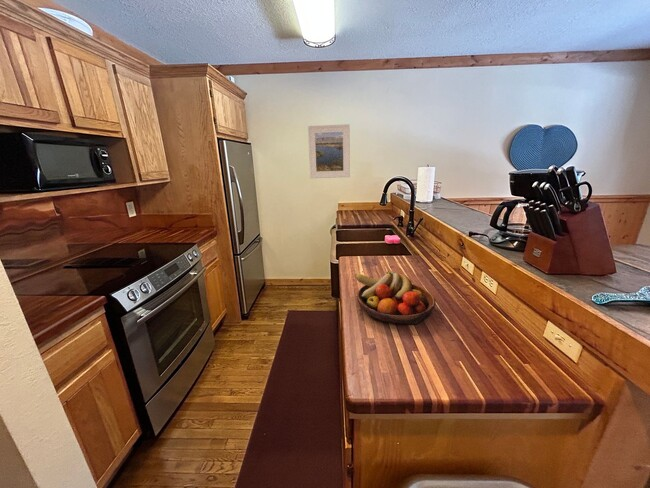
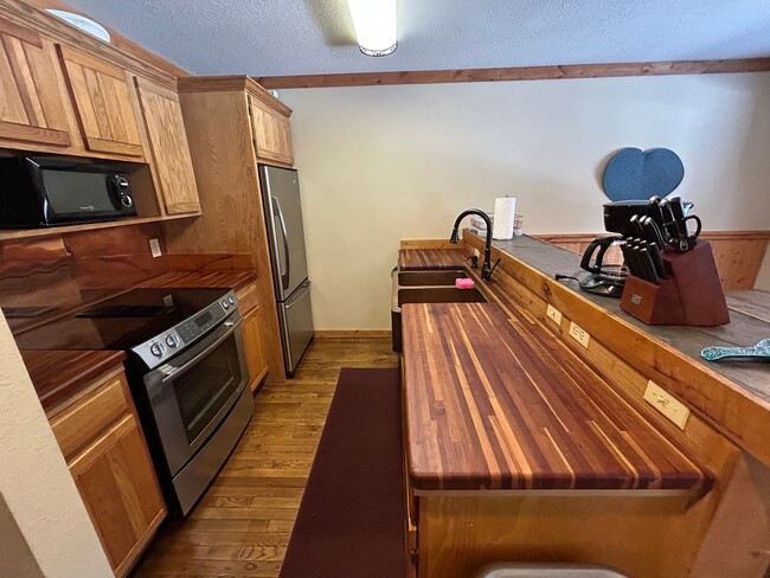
- fruit bowl [354,270,437,326]
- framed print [307,123,351,179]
